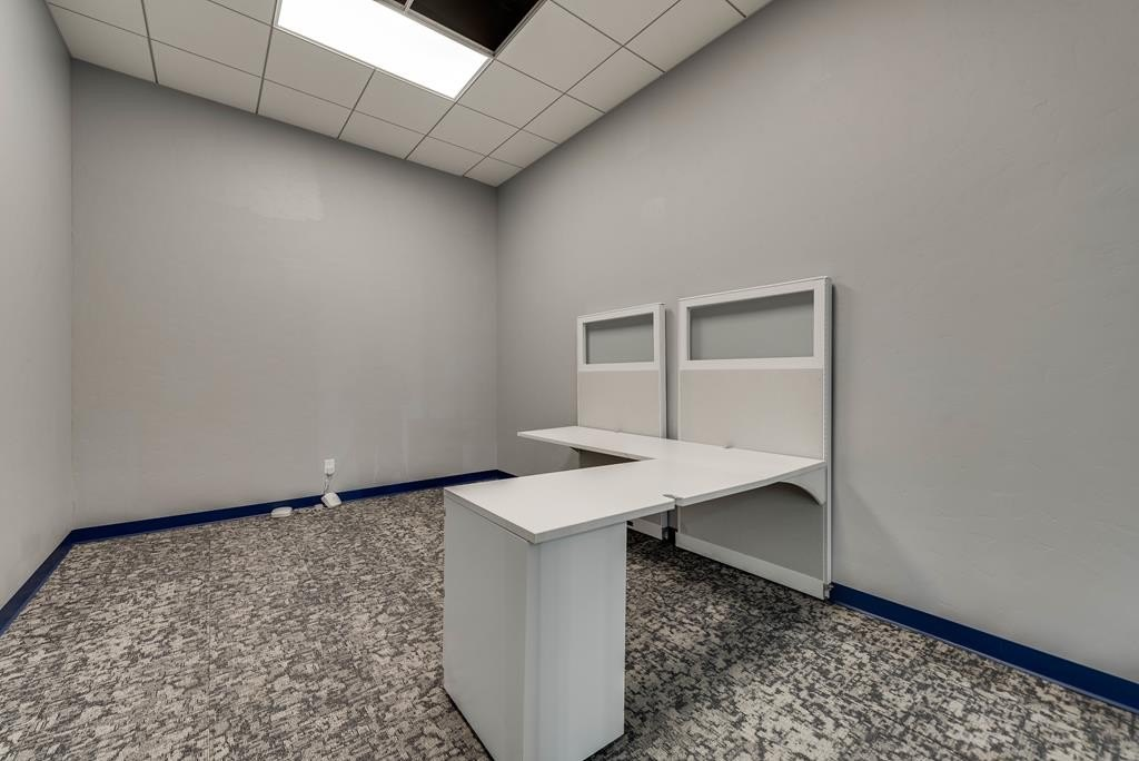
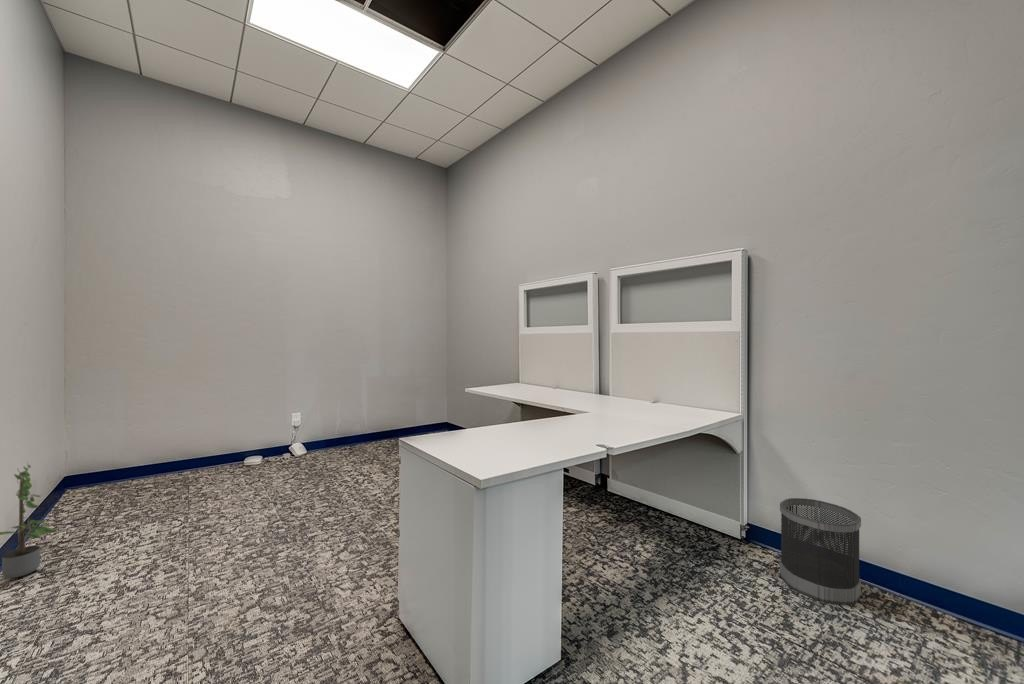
+ potted plant [0,461,60,579]
+ wastebasket [779,497,862,606]
